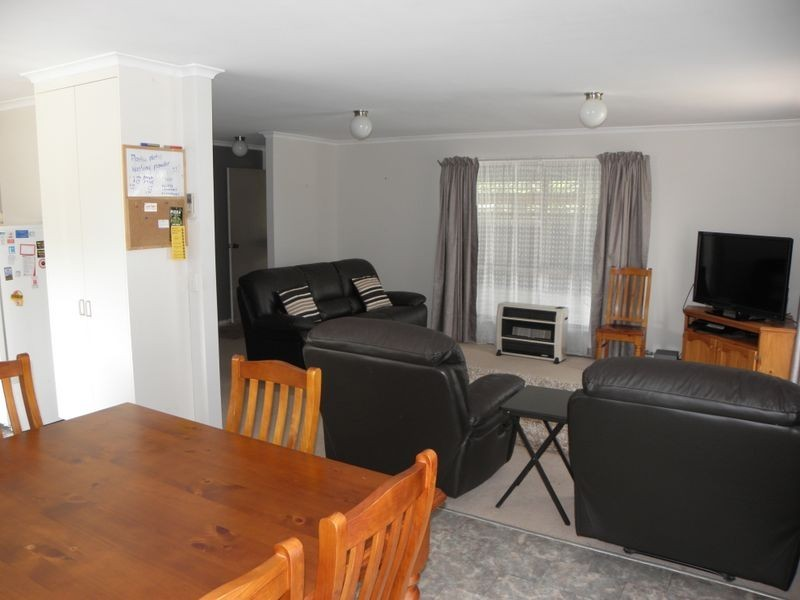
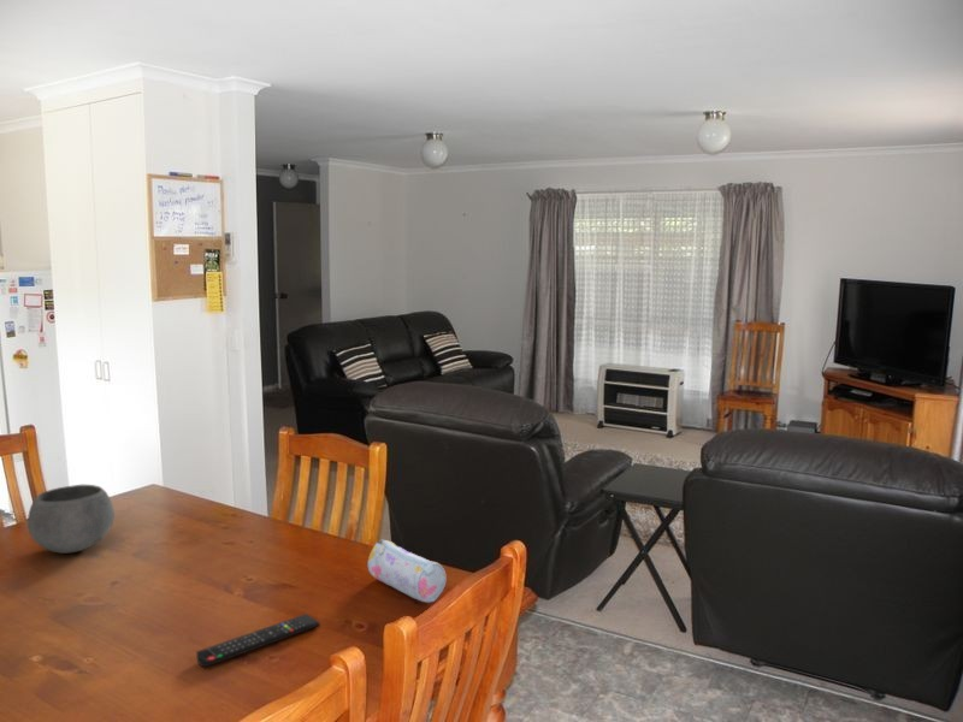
+ remote control [195,612,320,668]
+ pencil case [366,539,448,604]
+ bowl [26,484,116,555]
